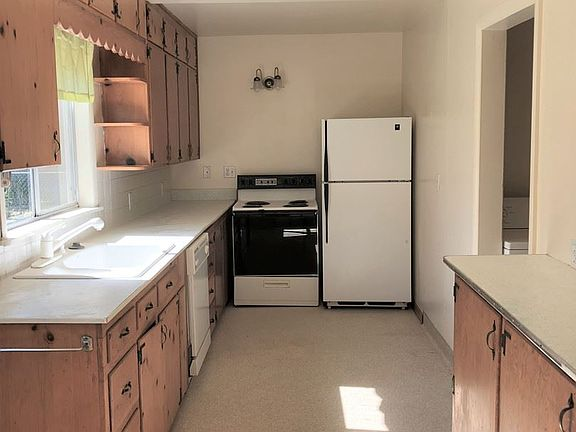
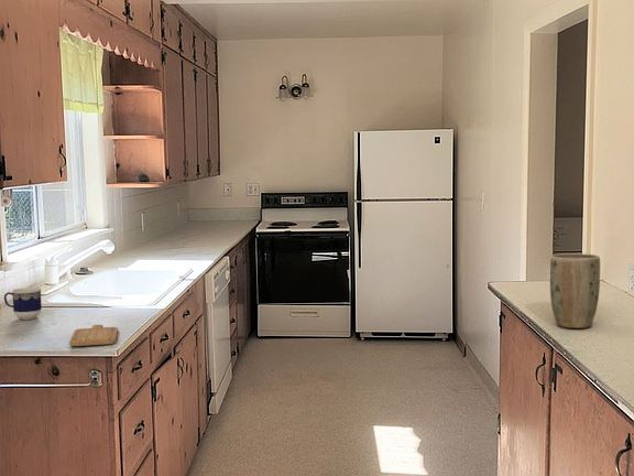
+ plant pot [549,252,601,329]
+ cup [3,286,43,321]
+ chopping board [68,324,119,347]
